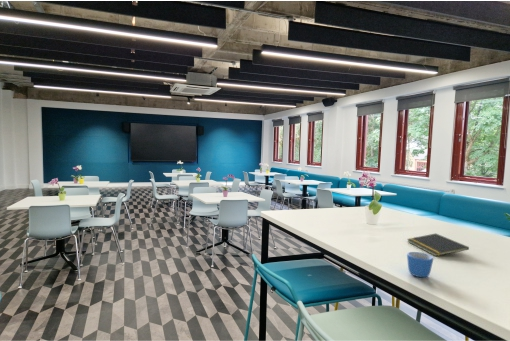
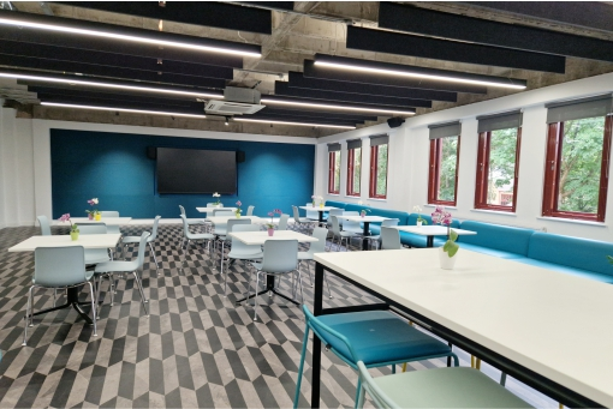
- notepad [406,233,470,257]
- mug [406,251,434,278]
